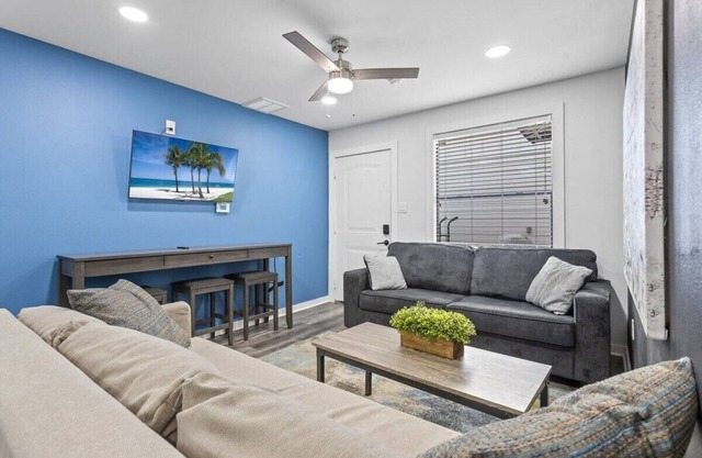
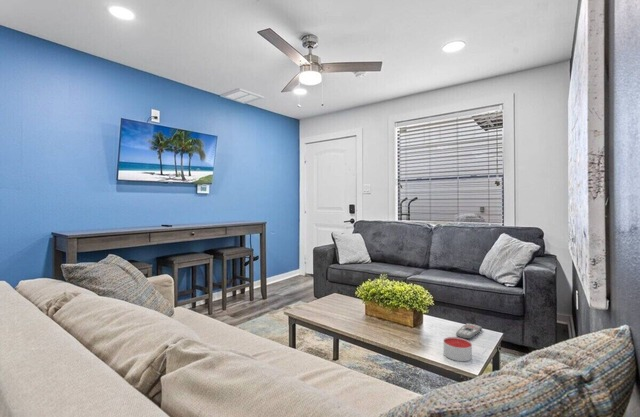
+ remote control [455,322,483,340]
+ candle [443,336,473,362]
